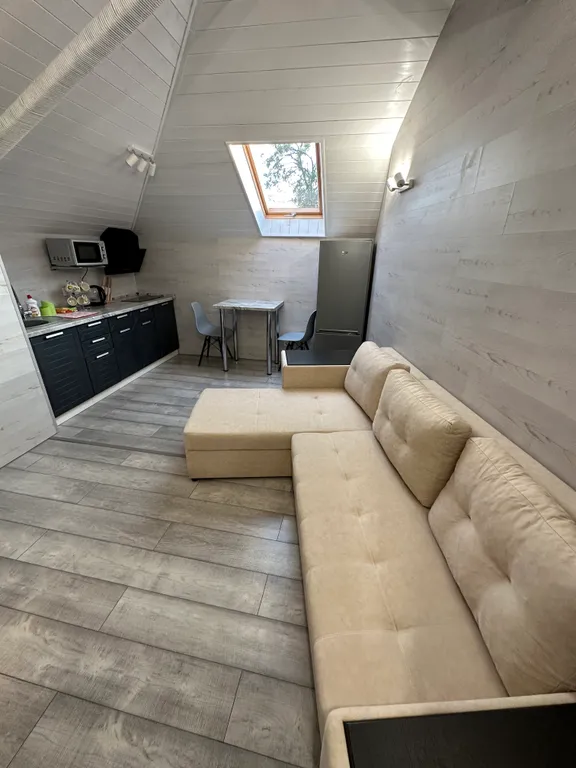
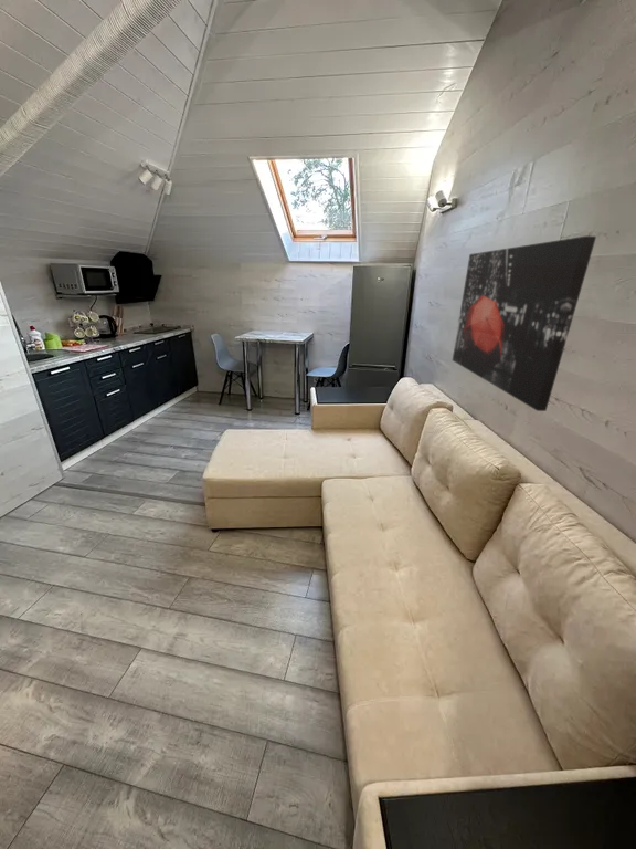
+ wall art [452,235,597,412]
